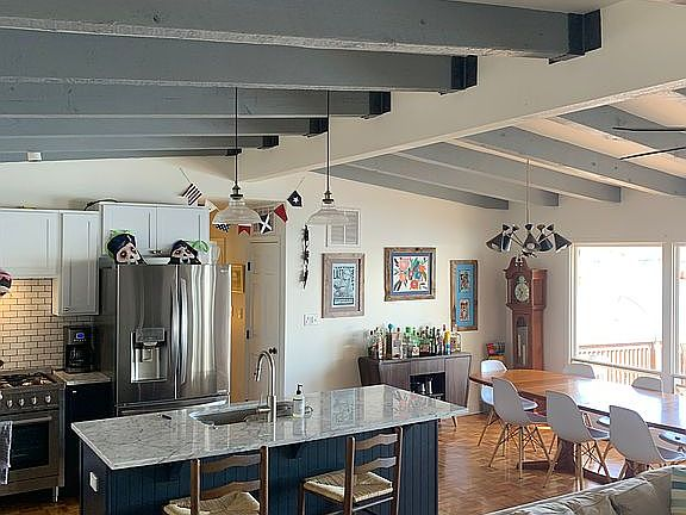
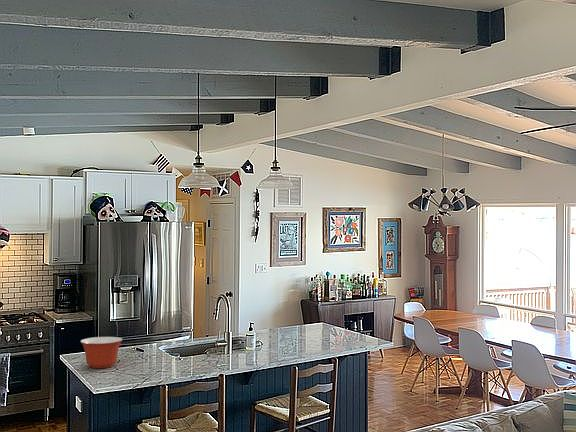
+ mixing bowl [80,336,124,369]
